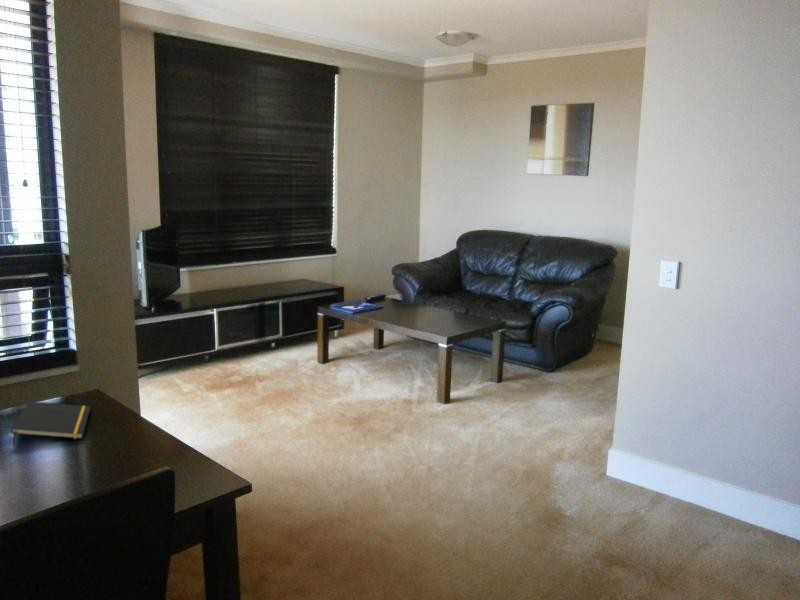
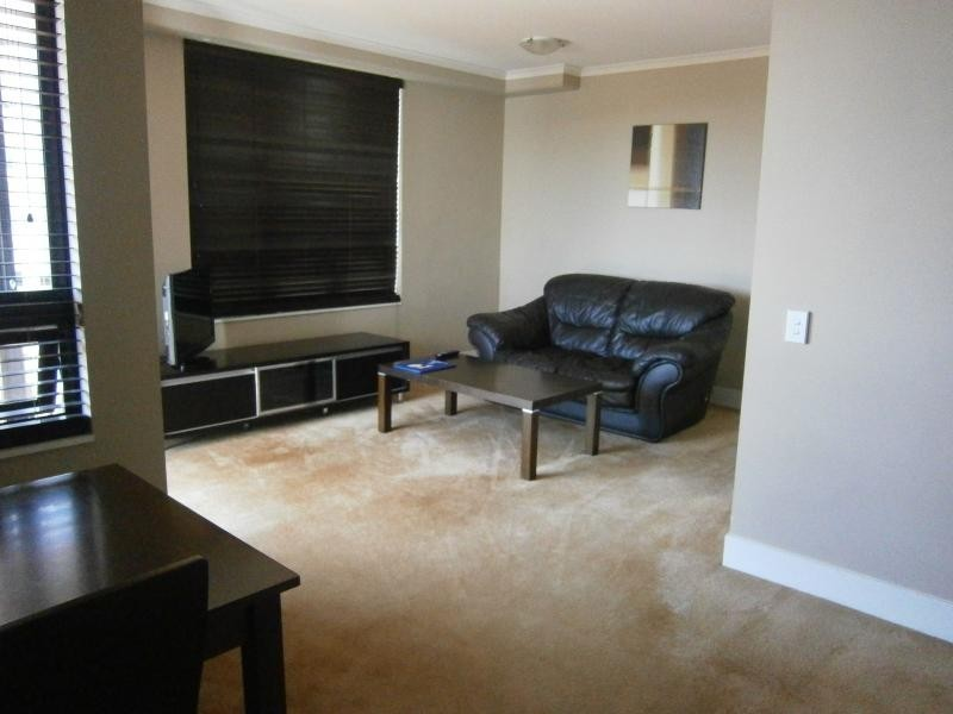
- notepad [10,400,91,447]
